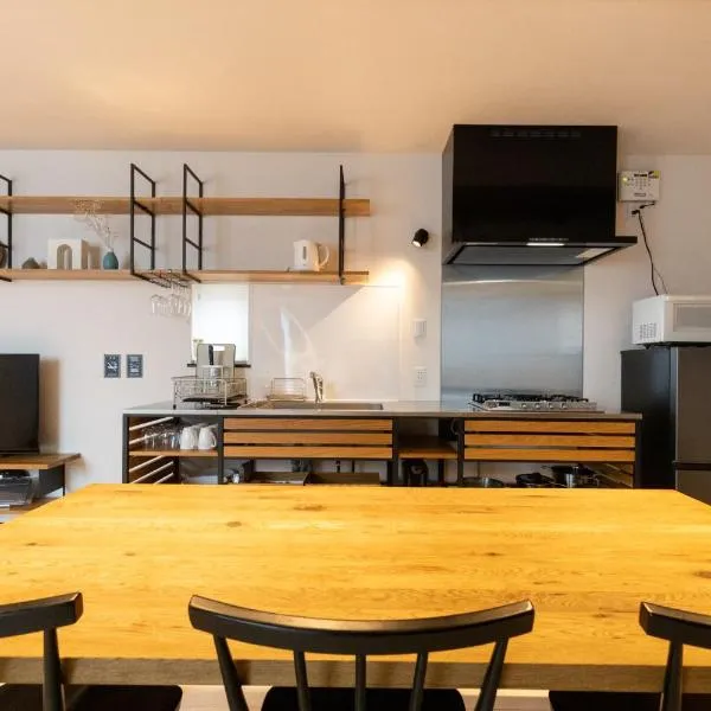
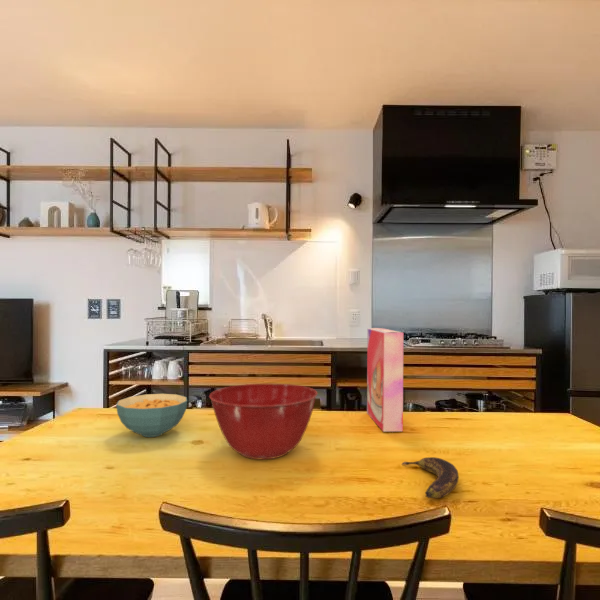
+ cereal bowl [115,393,188,438]
+ mixing bowl [208,383,318,460]
+ cereal box [366,327,404,433]
+ banana [401,456,459,499]
